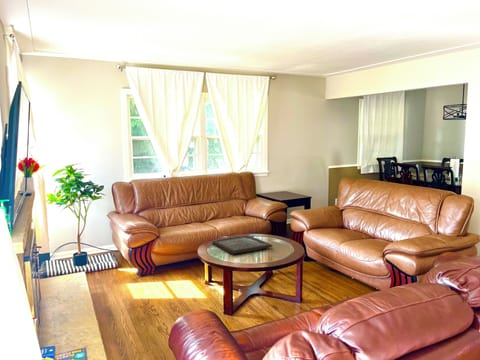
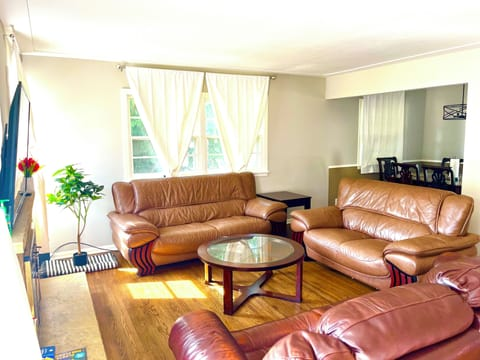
- board game [211,234,273,255]
